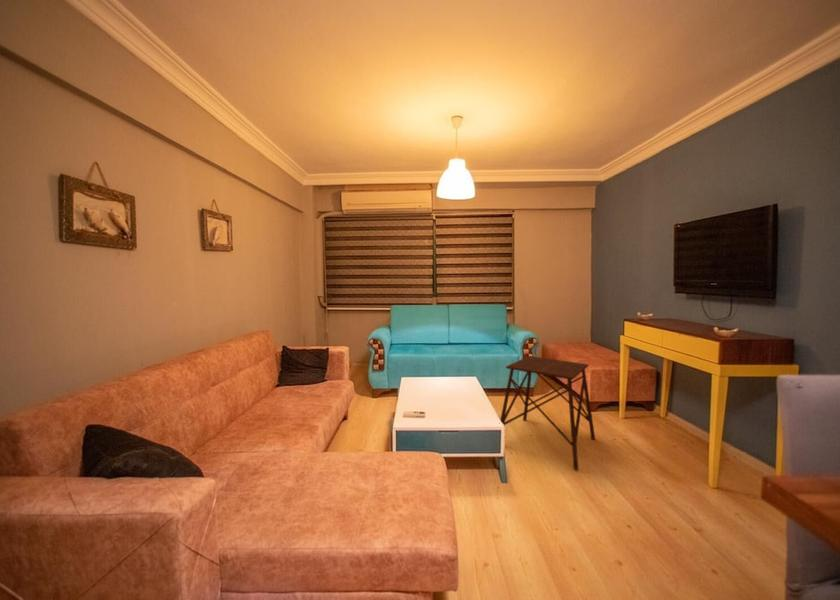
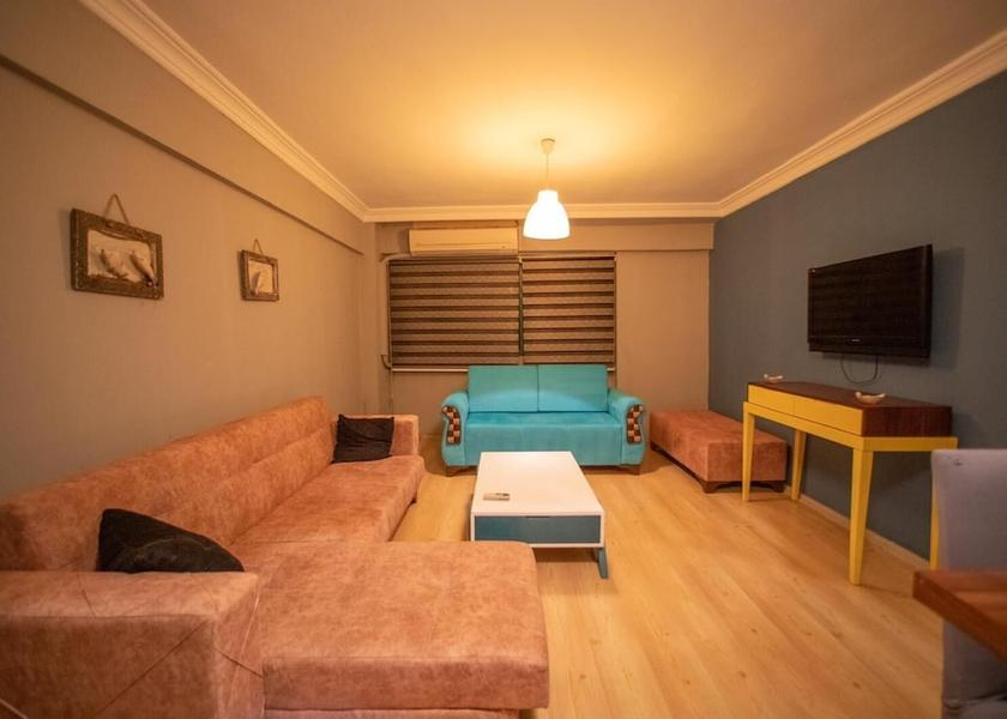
- side table [499,355,596,471]
